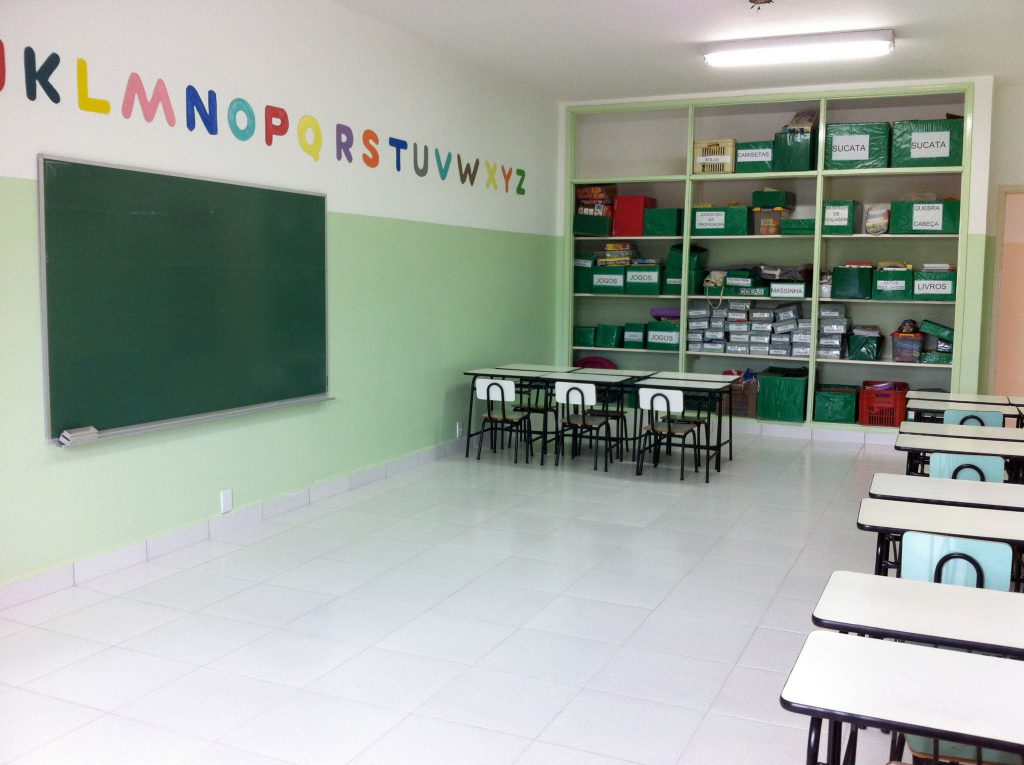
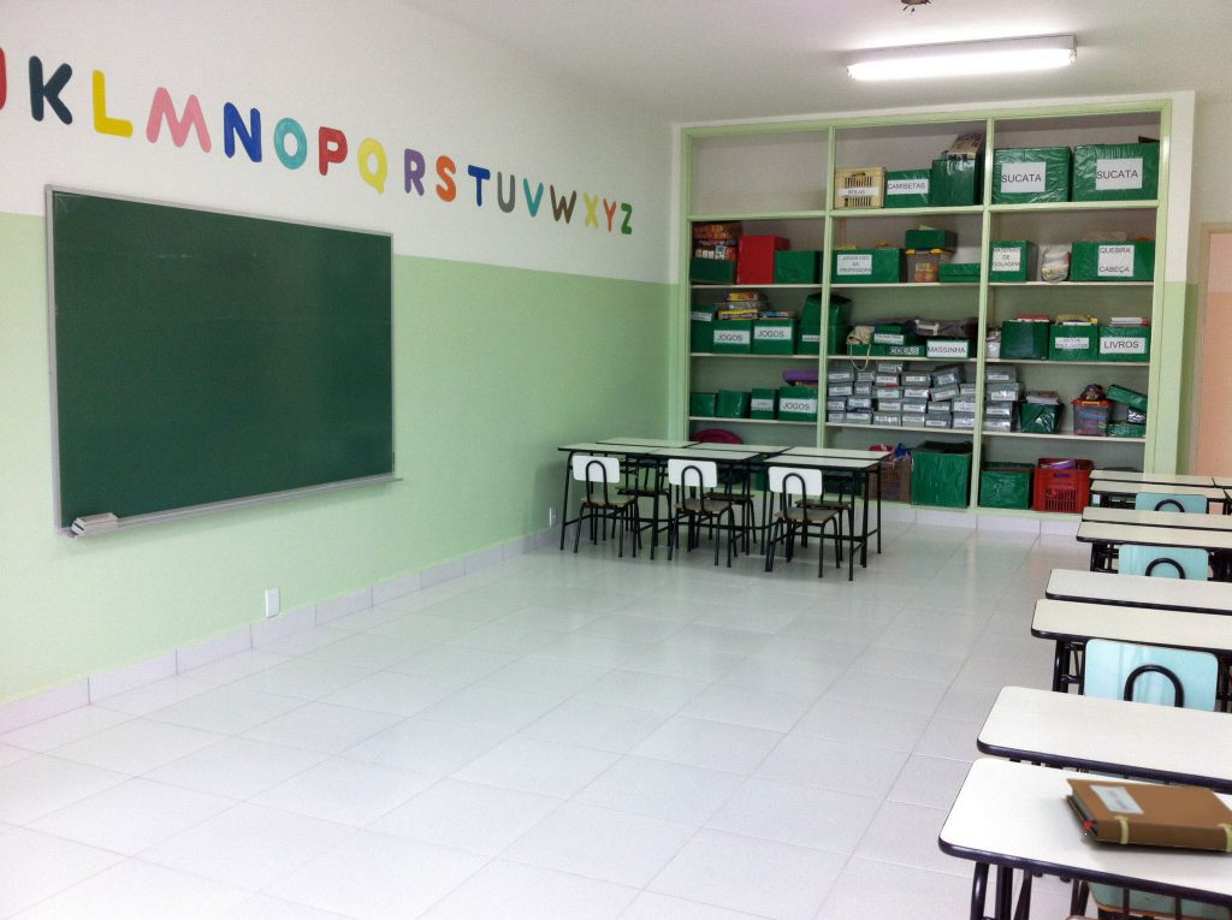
+ notebook [1065,777,1232,854]
